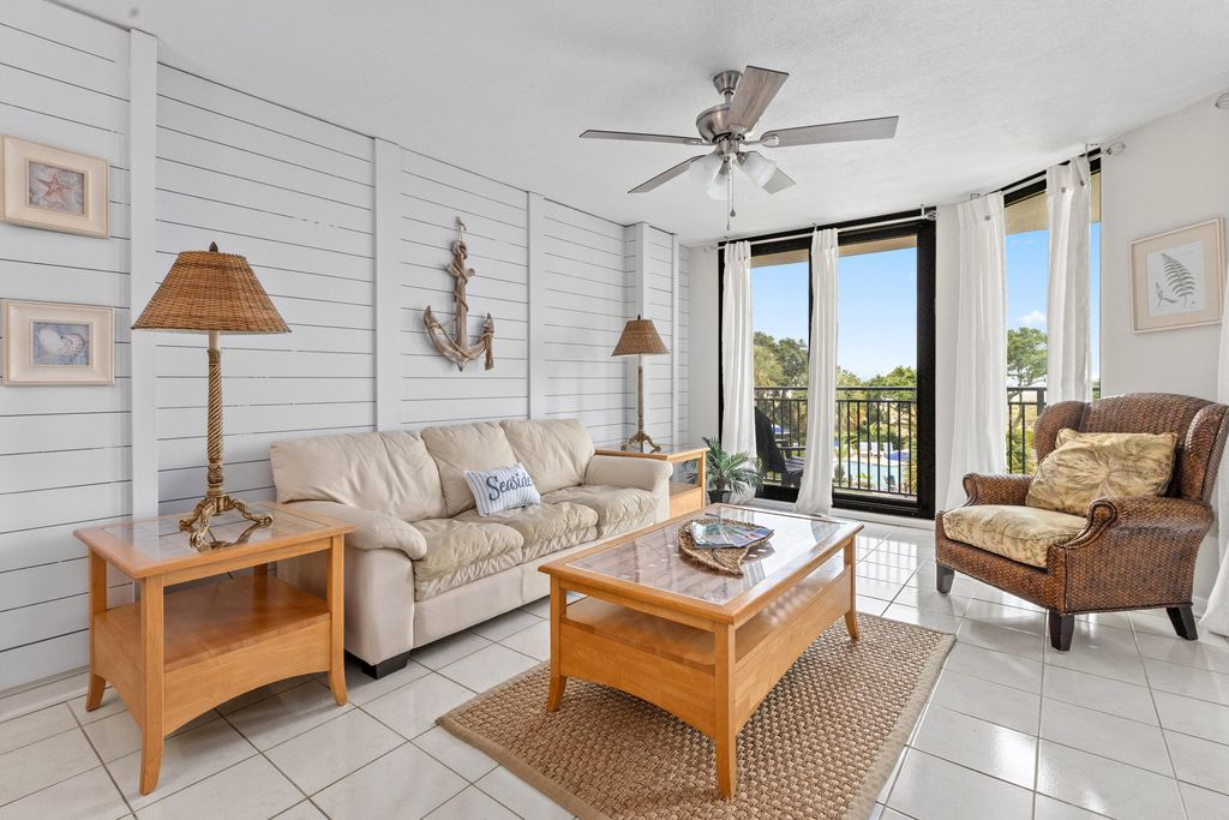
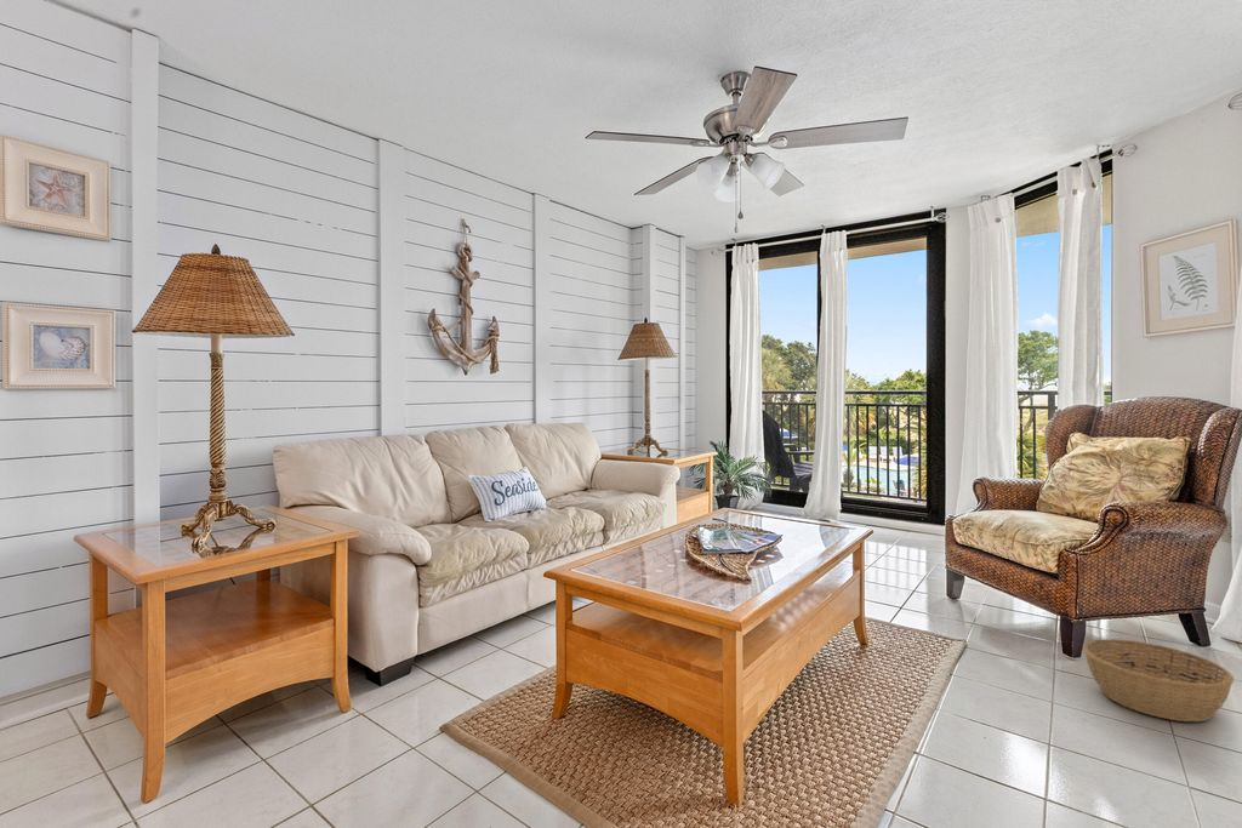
+ basket [1082,638,1236,723]
